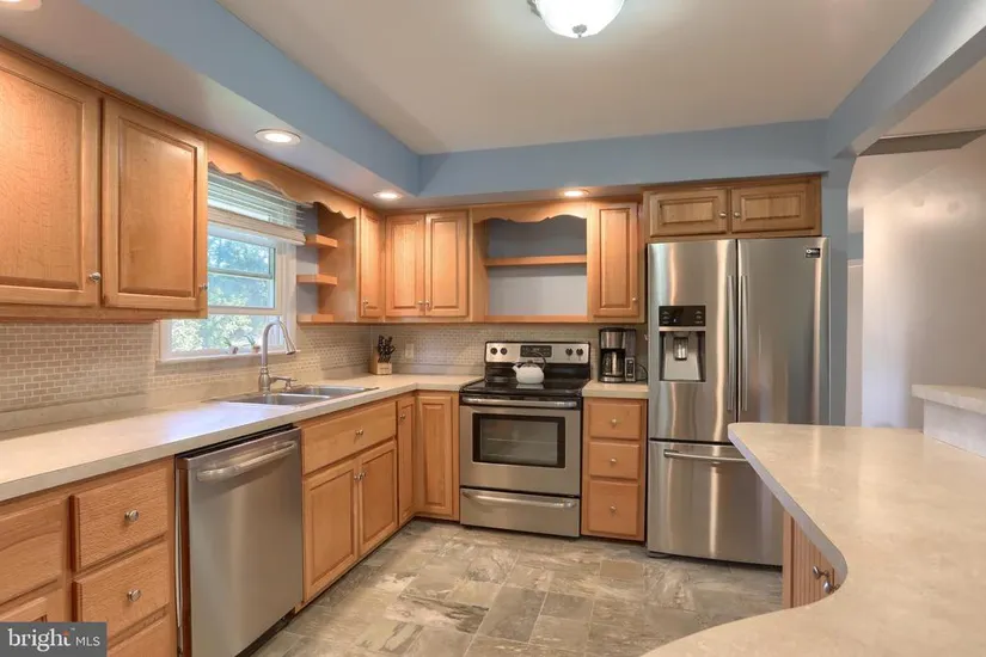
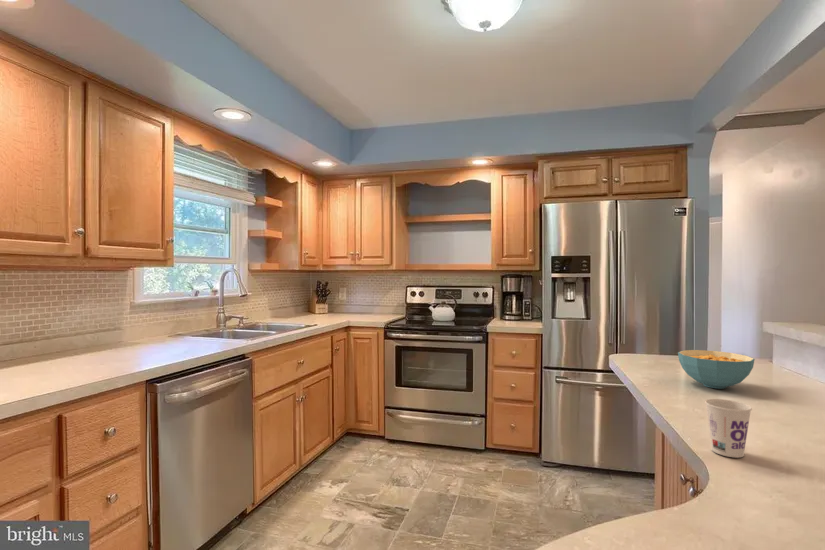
+ cup [704,398,753,459]
+ cereal bowl [677,349,756,390]
